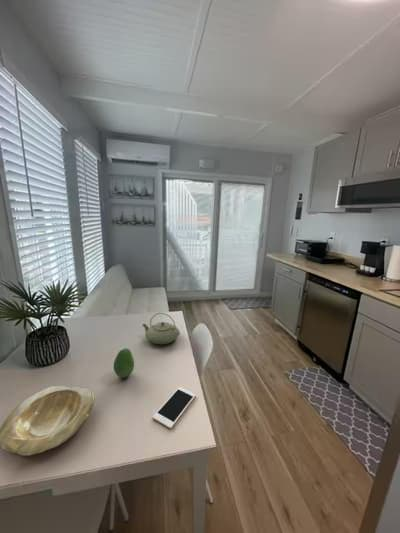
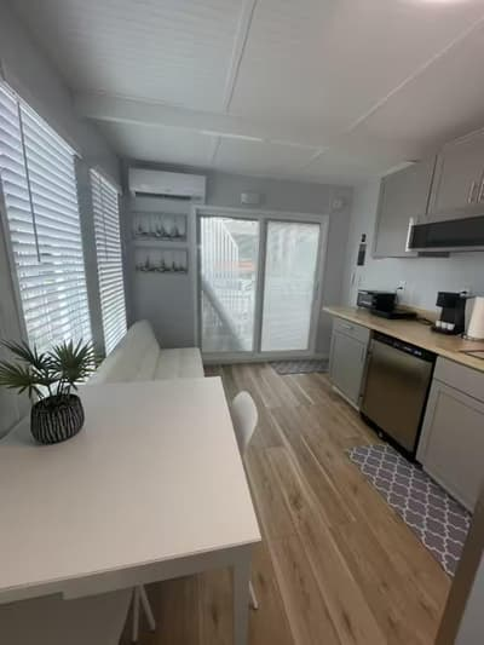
- plate [0,385,96,457]
- cell phone [152,386,197,430]
- fruit [113,348,135,379]
- teapot [142,312,181,345]
